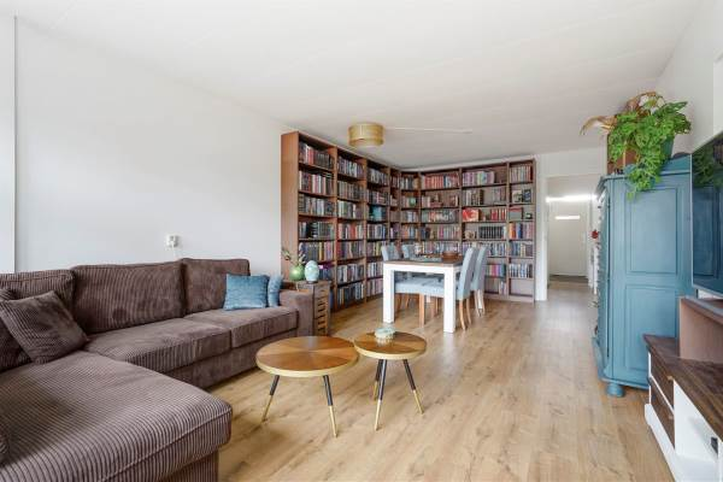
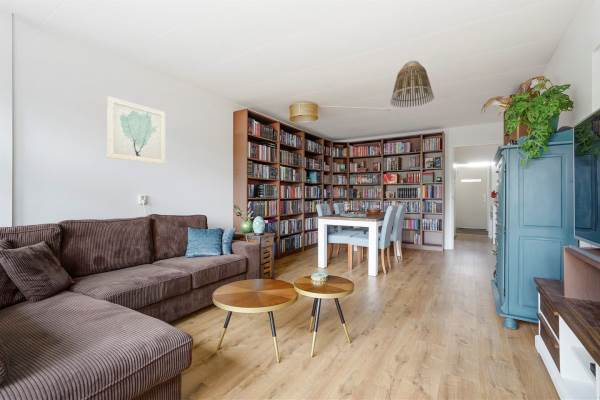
+ lamp shade [389,60,435,109]
+ wall art [106,95,166,165]
